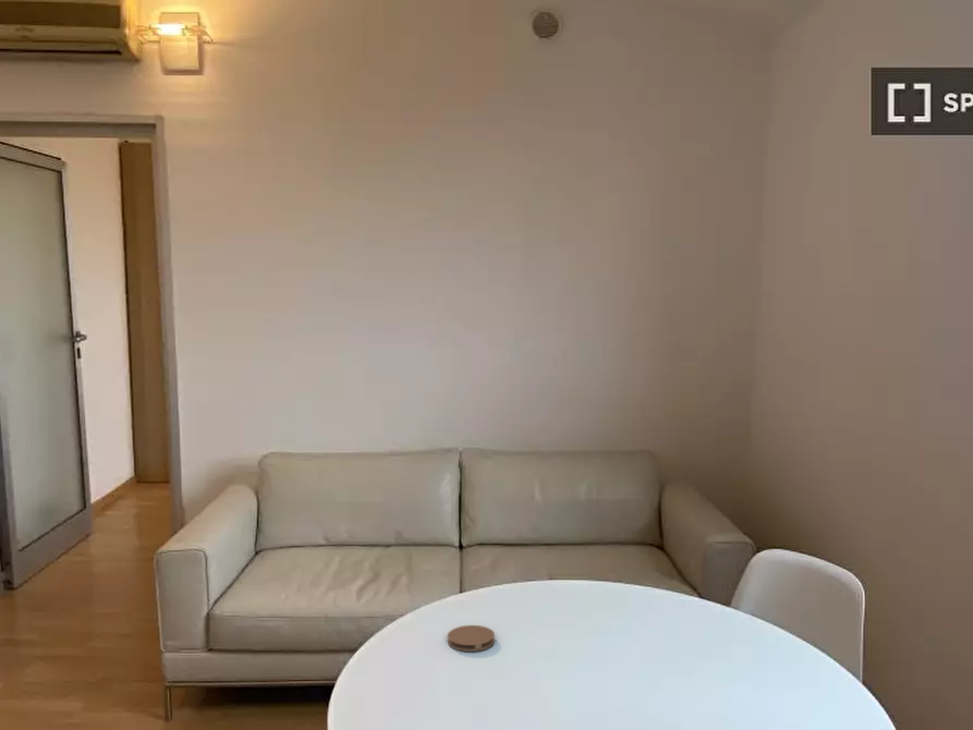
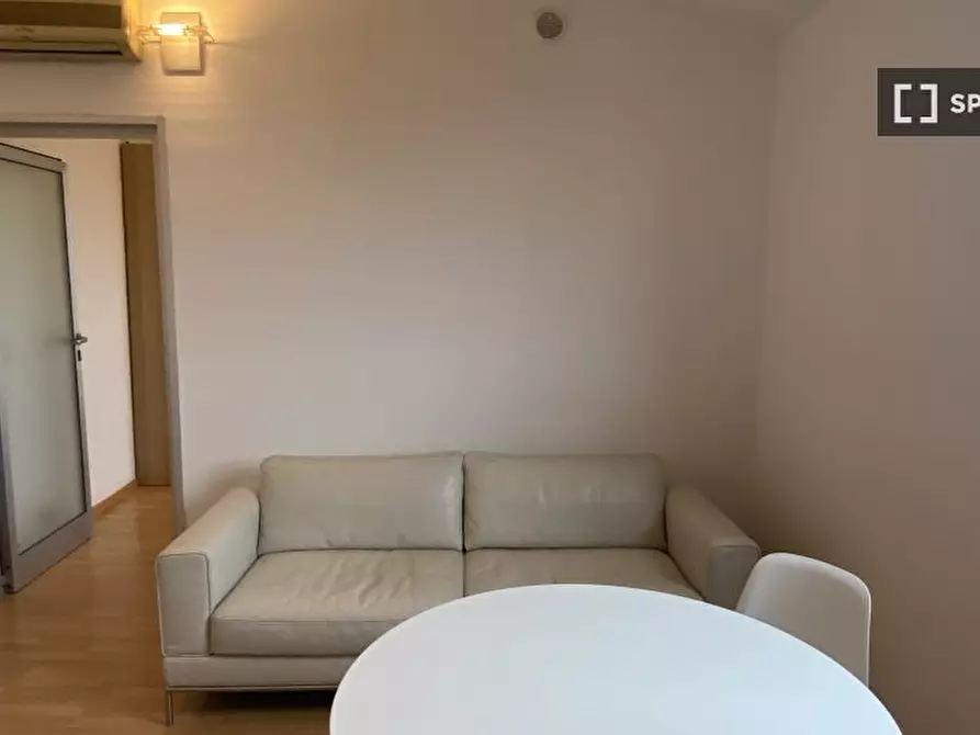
- coaster [447,624,496,653]
